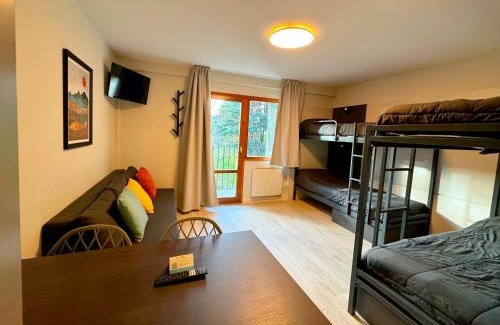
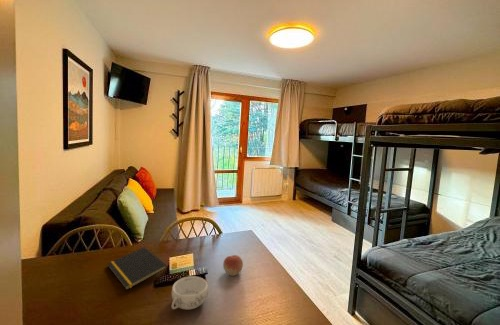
+ decorative bowl [171,275,209,311]
+ fruit [222,254,244,277]
+ notepad [106,246,168,291]
